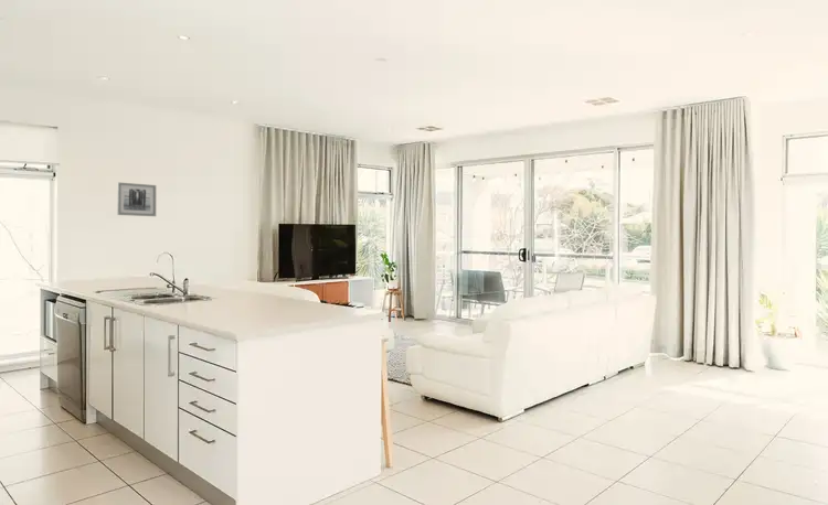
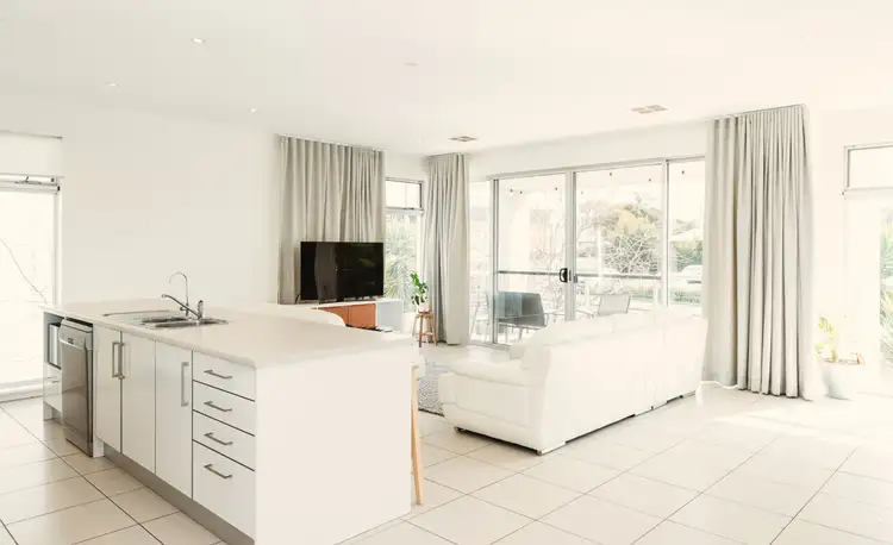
- wall art [116,181,157,217]
